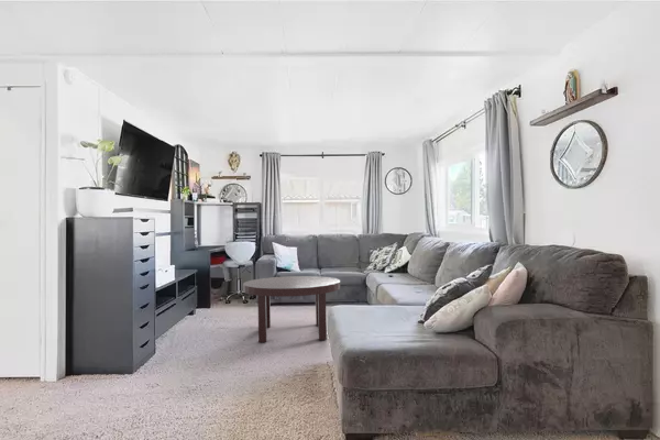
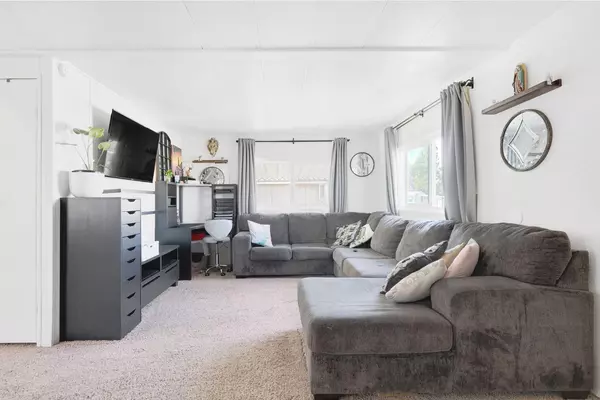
- coffee table [242,275,341,343]
